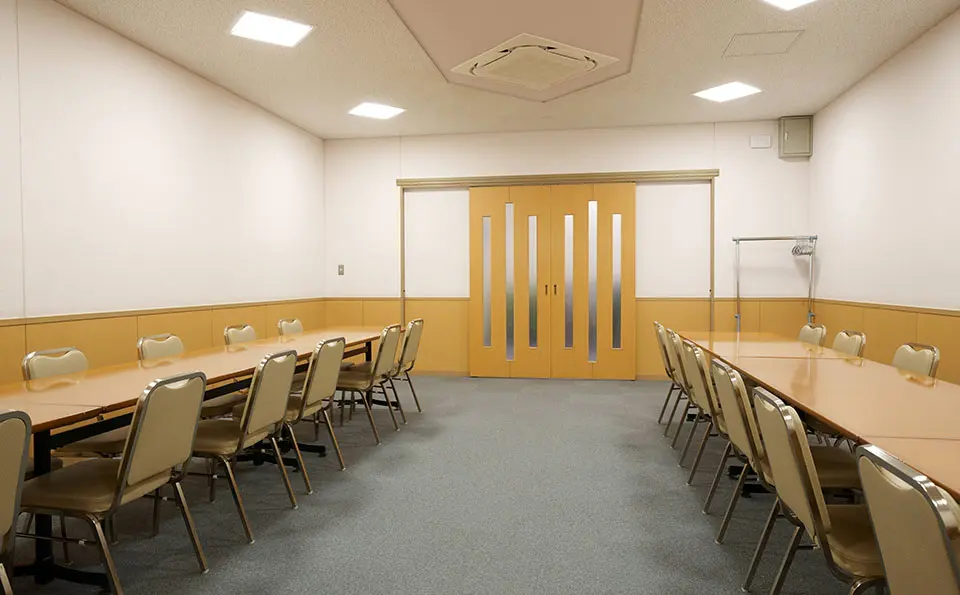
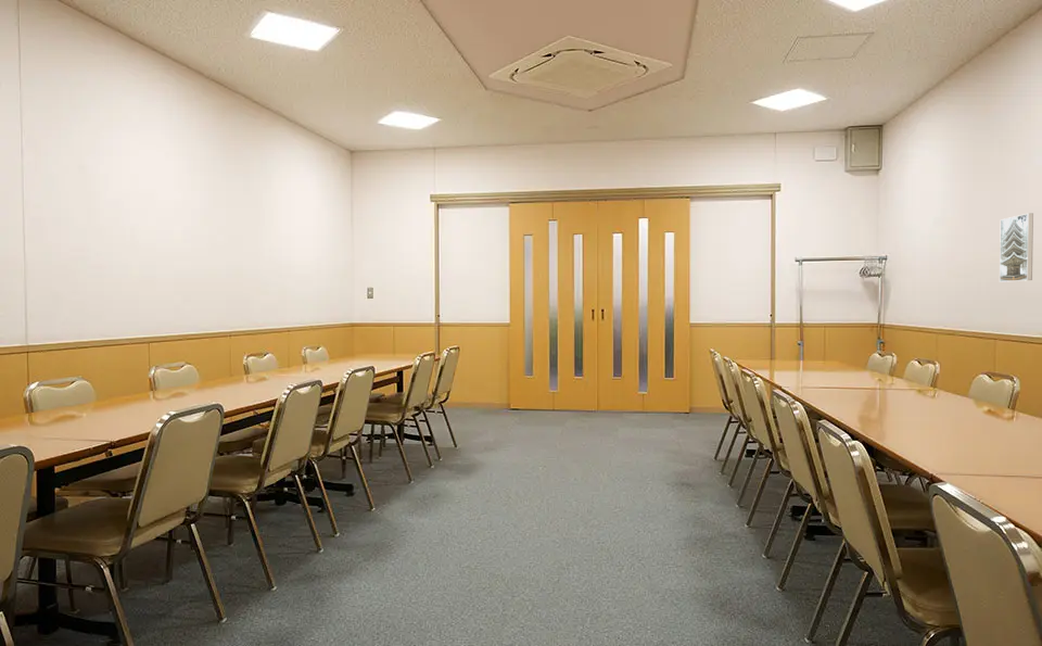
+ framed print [999,212,1034,283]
